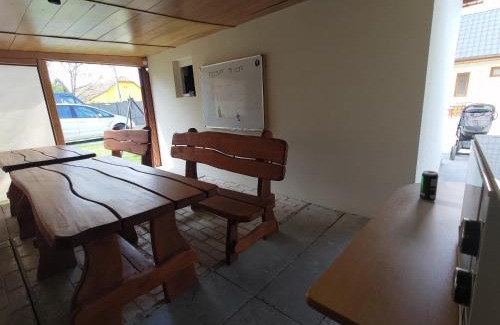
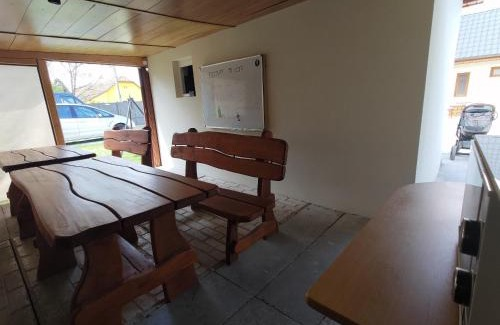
- beverage can [419,170,439,202]
